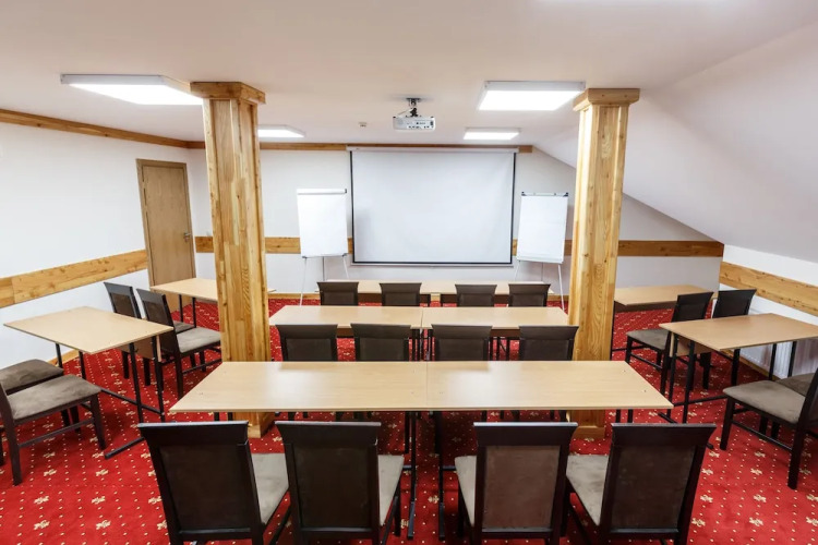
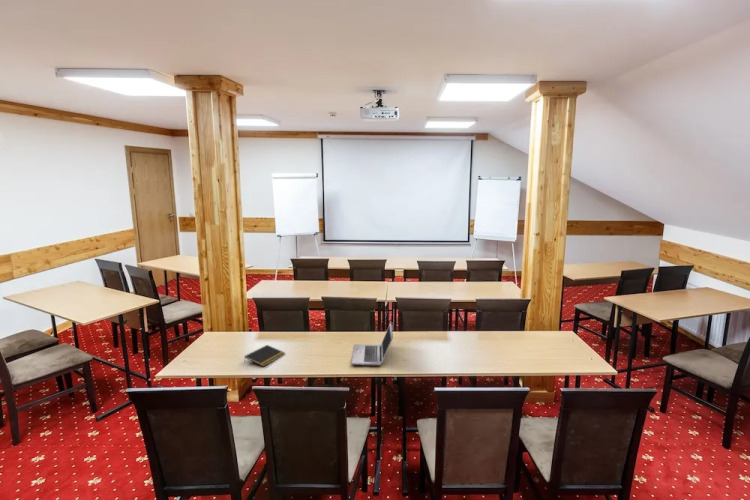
+ notepad [243,344,286,367]
+ laptop [351,321,394,366]
